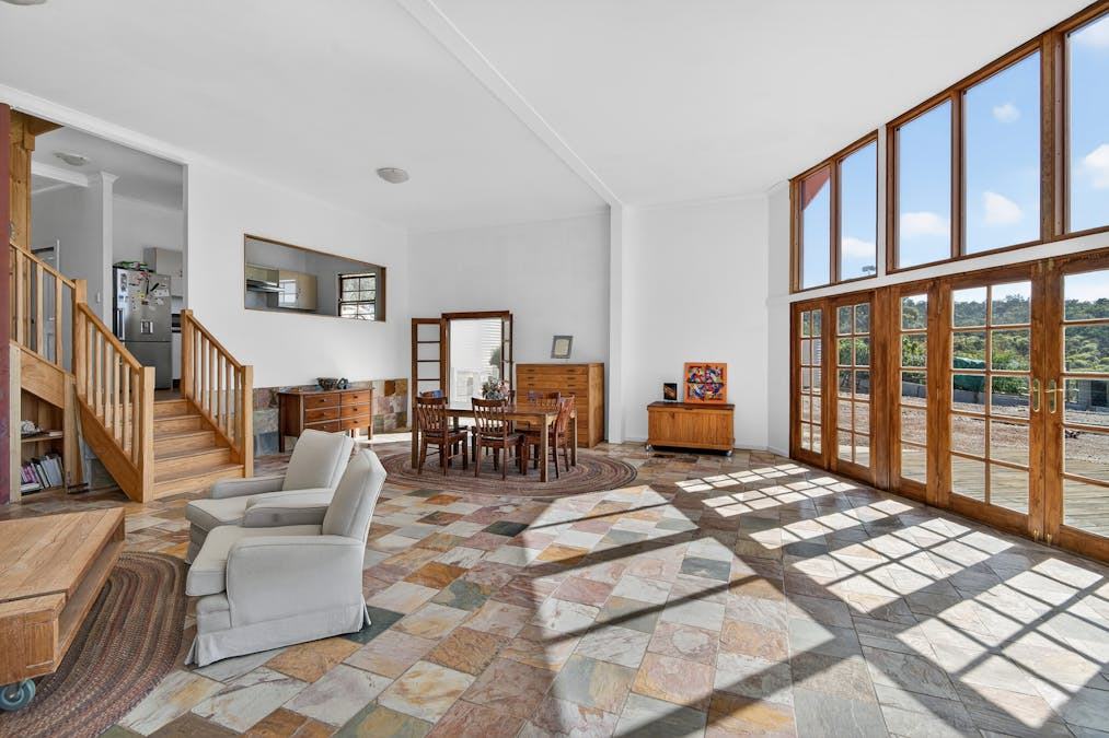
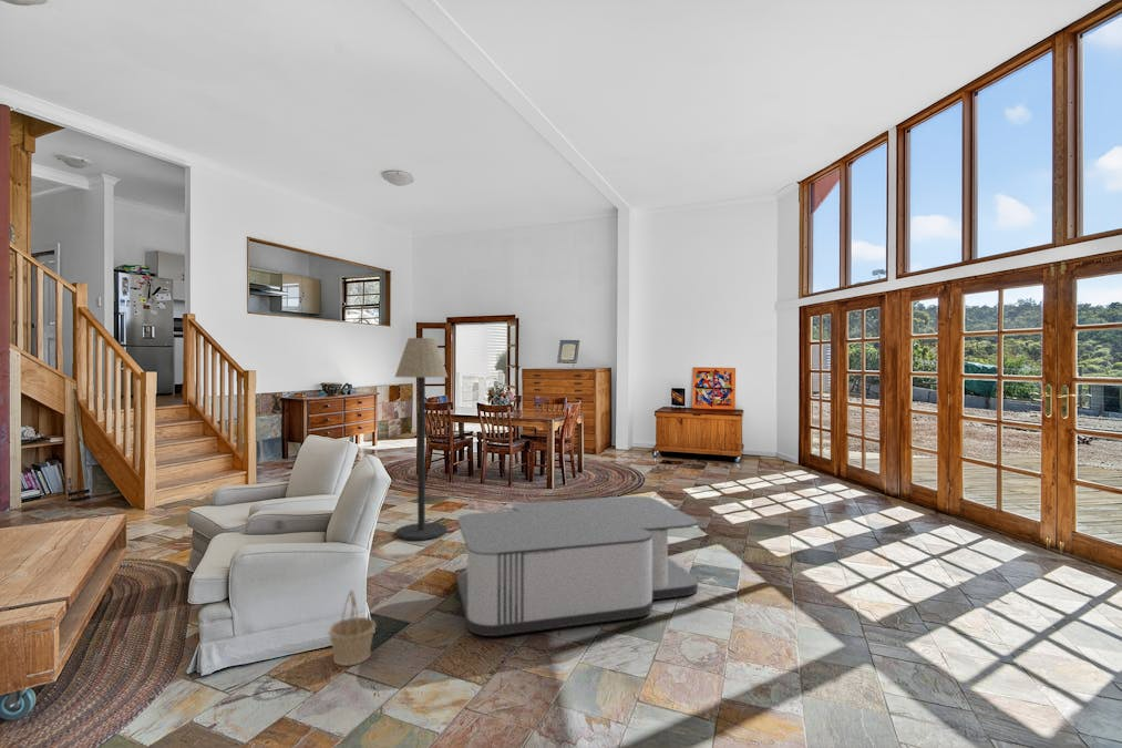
+ floor lamp [394,337,449,541]
+ coffee table [456,495,699,637]
+ basket [327,588,377,667]
